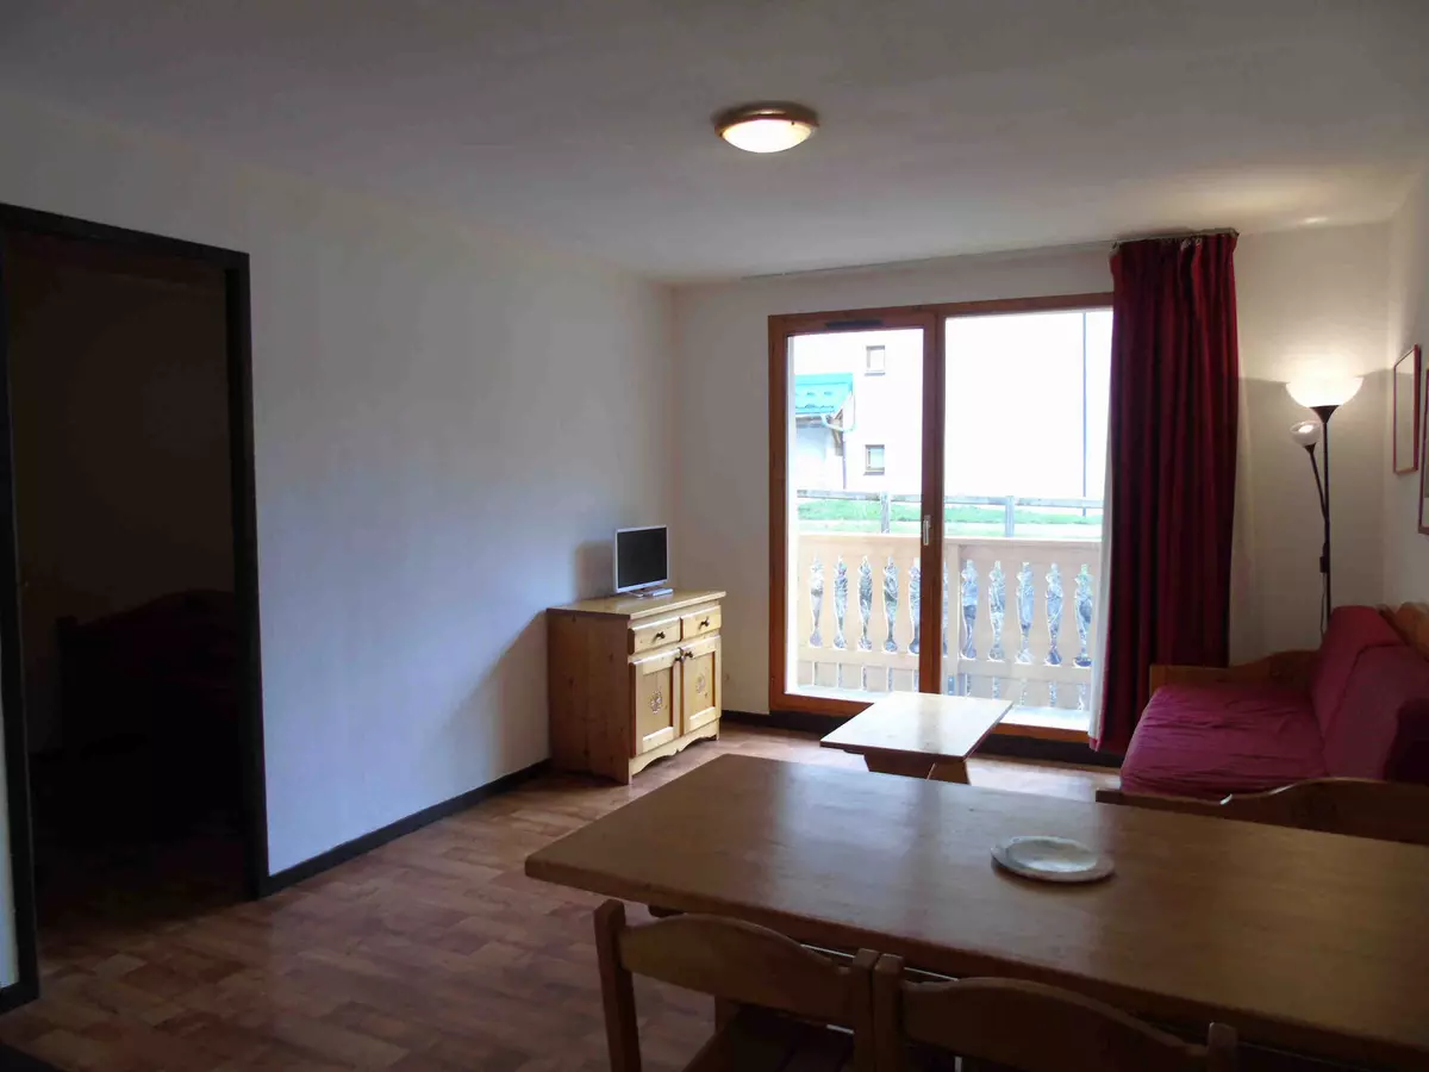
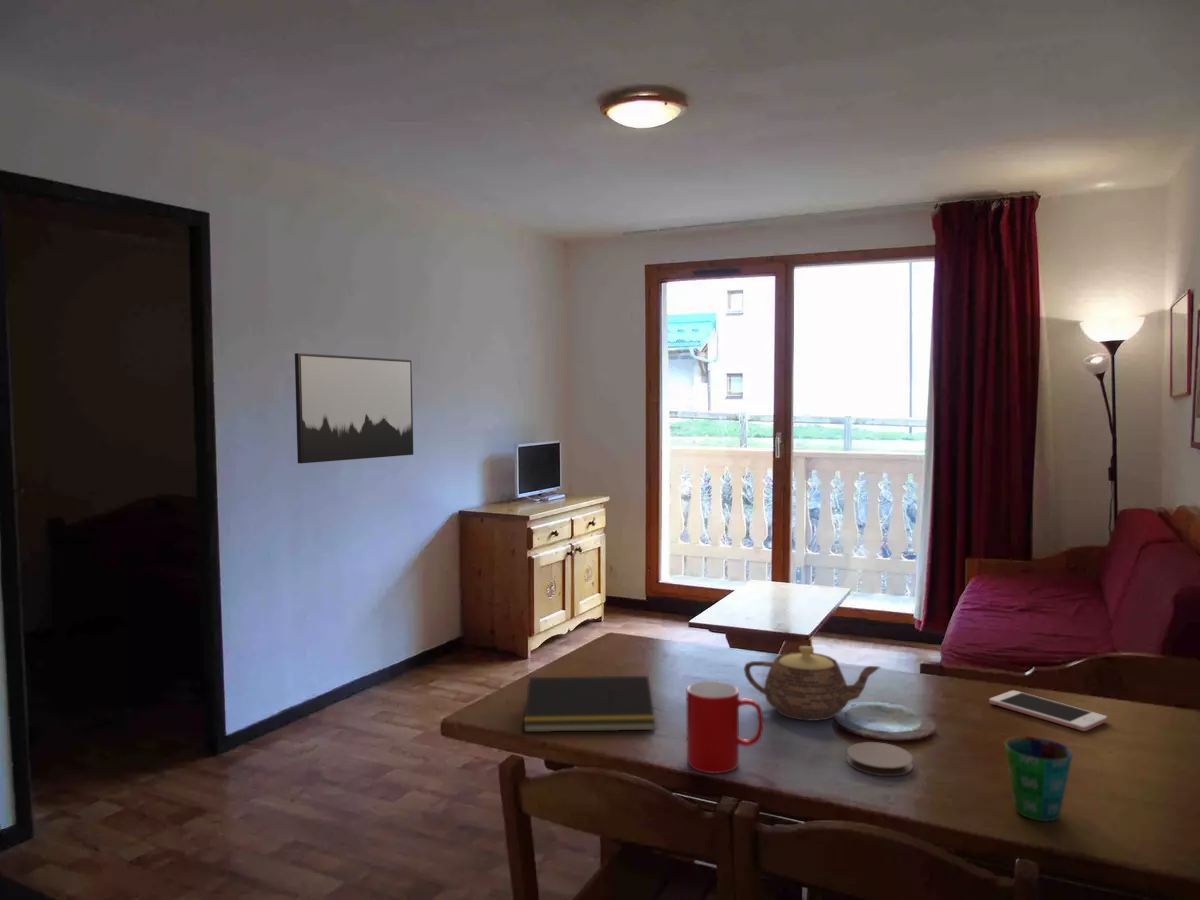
+ teapot [743,645,882,722]
+ notepad [523,675,656,733]
+ coaster [846,741,914,777]
+ cell phone [988,689,1108,732]
+ cup [686,680,764,775]
+ wall art [294,352,414,464]
+ cup [1004,735,1074,822]
